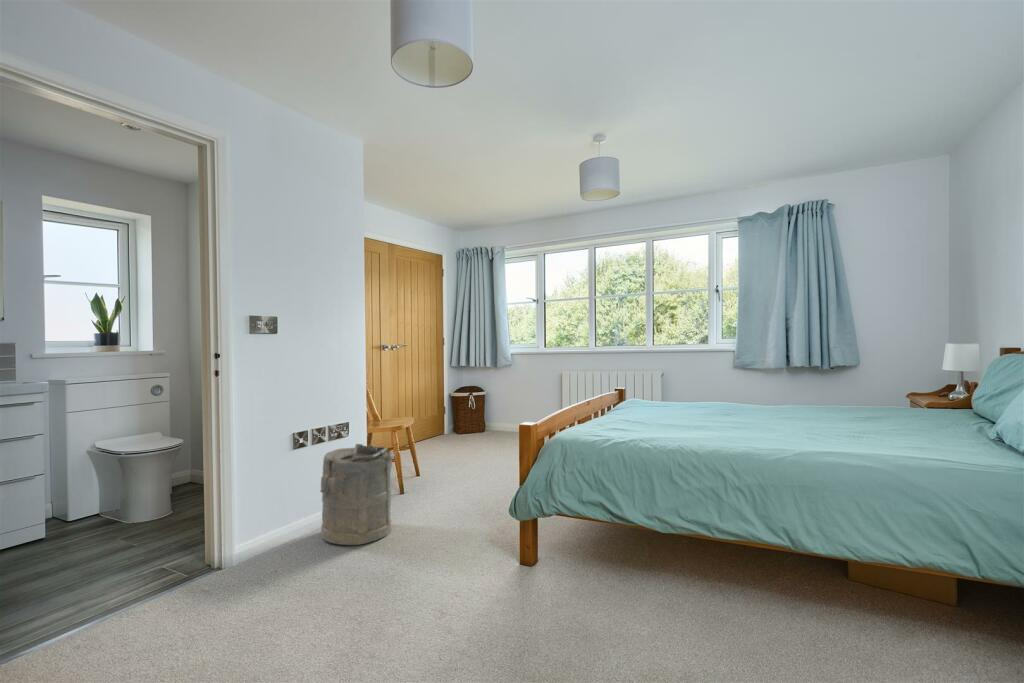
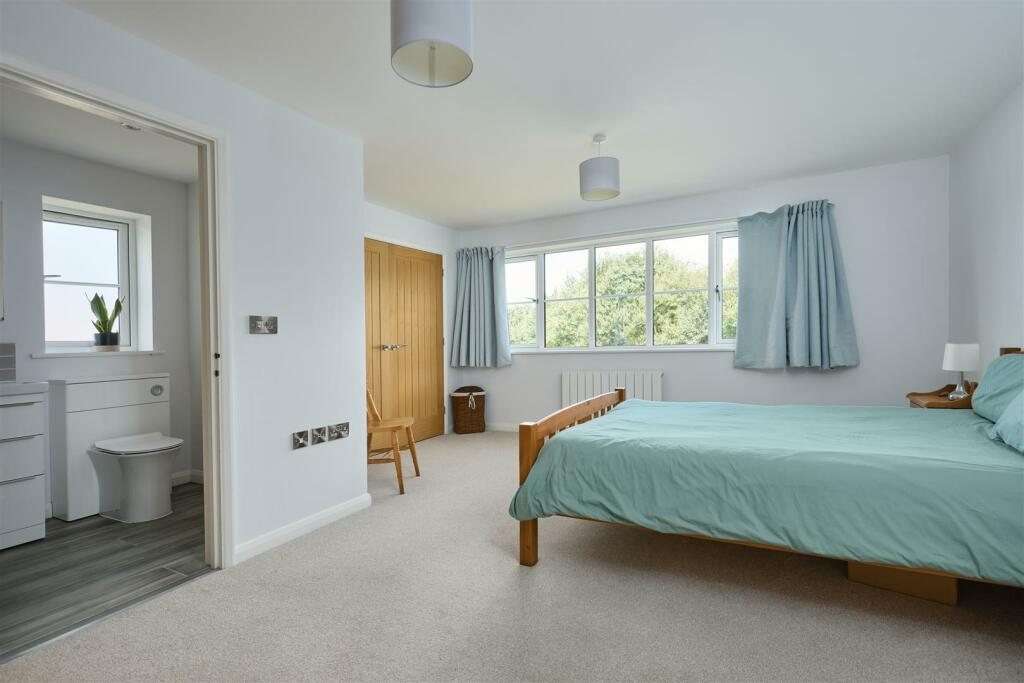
- laundry hamper [319,443,396,546]
